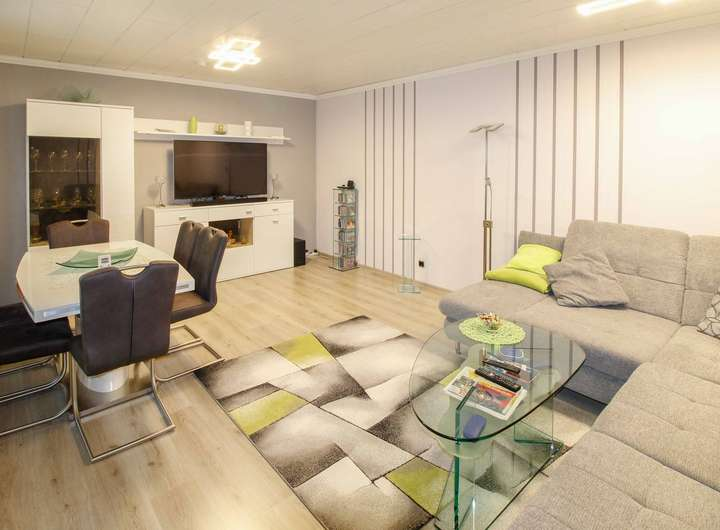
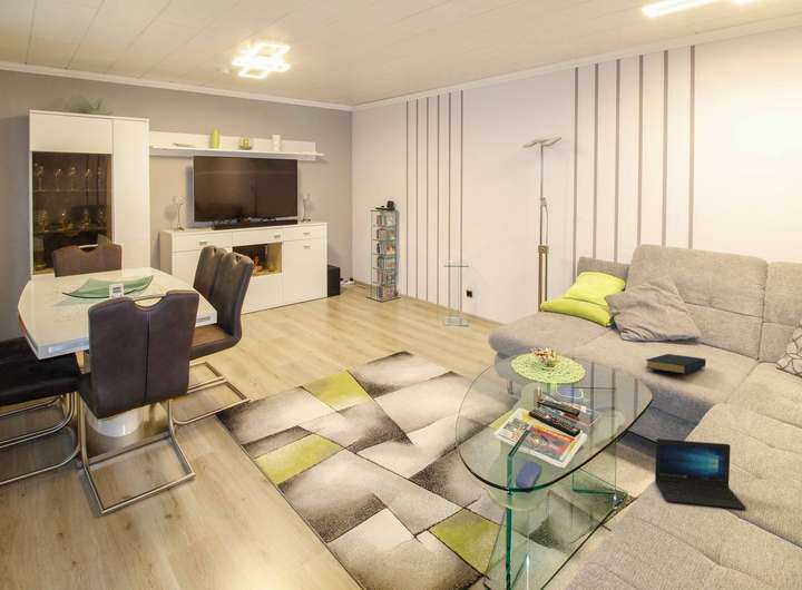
+ hardback book [645,353,707,375]
+ laptop [654,437,747,510]
